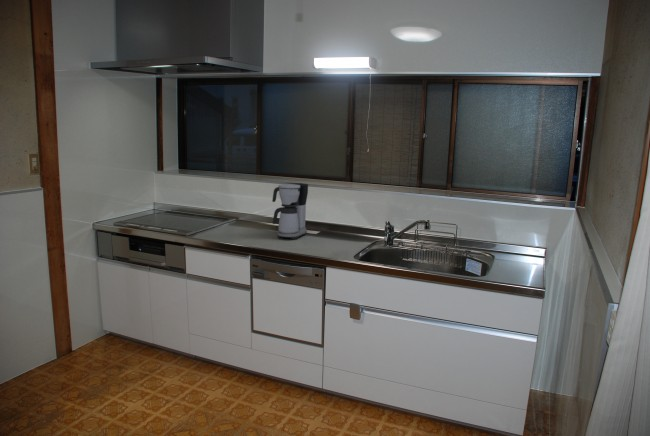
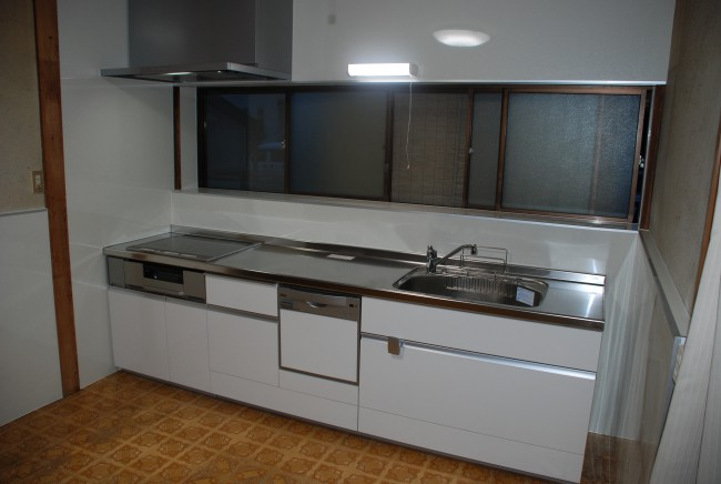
- coffee maker [271,182,309,240]
